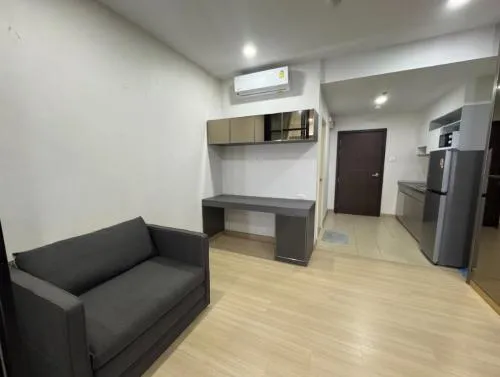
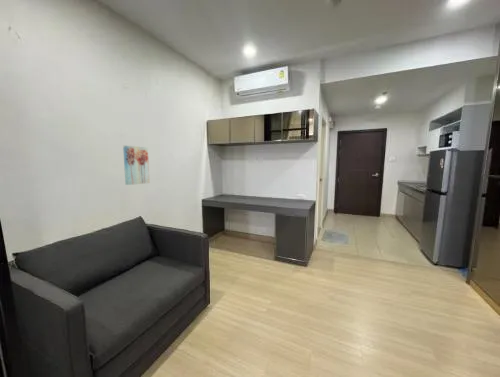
+ wall art [122,144,150,186]
